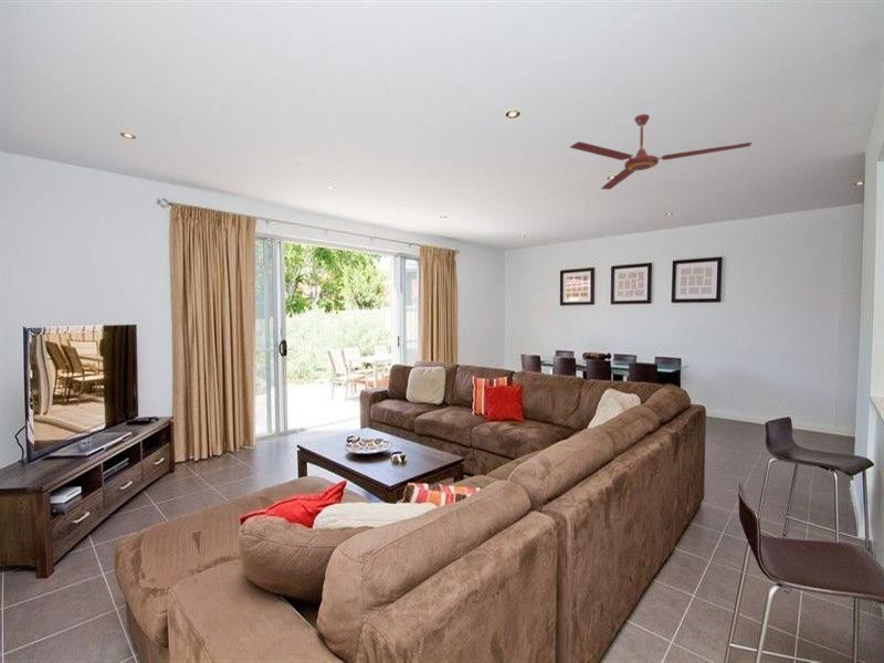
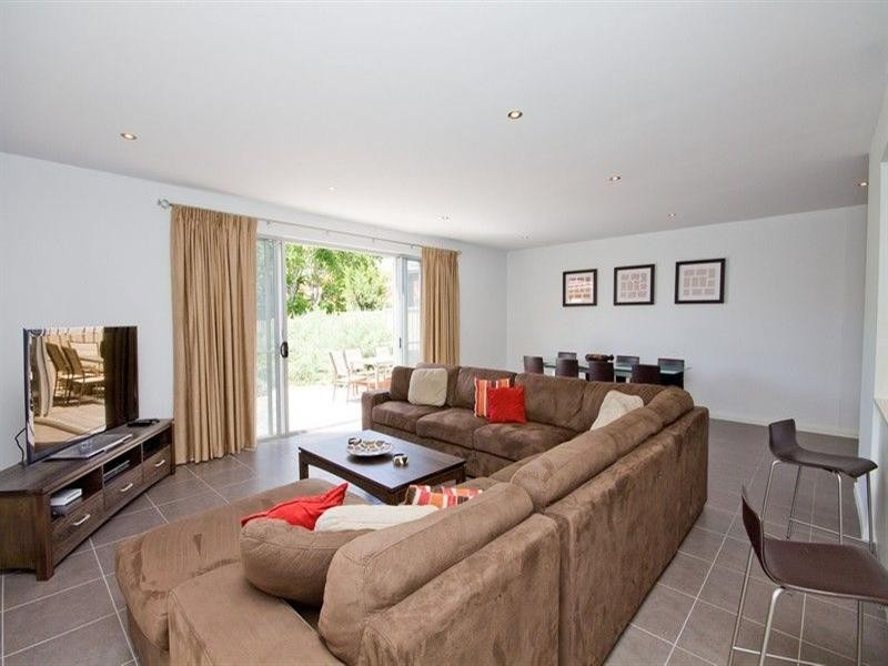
- ceiling fan [568,113,753,190]
